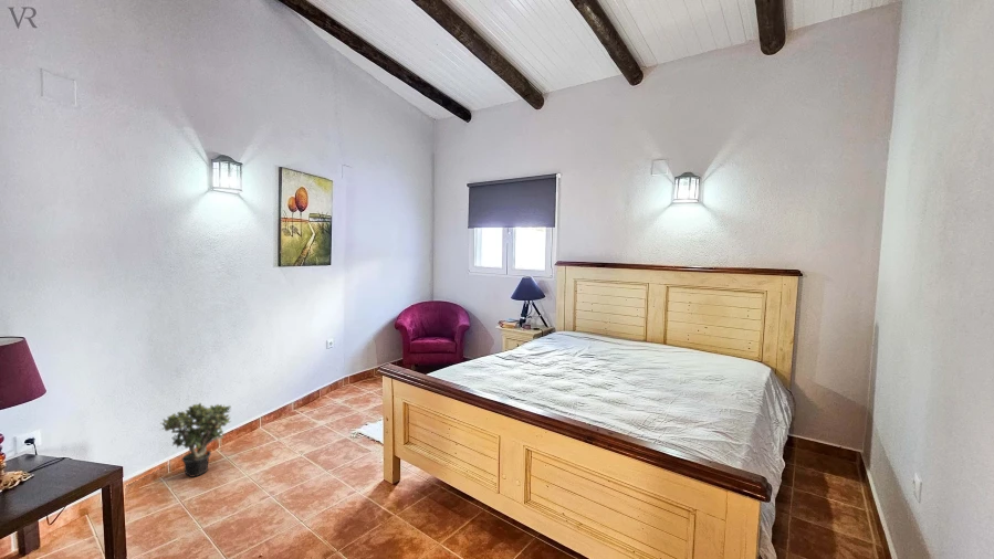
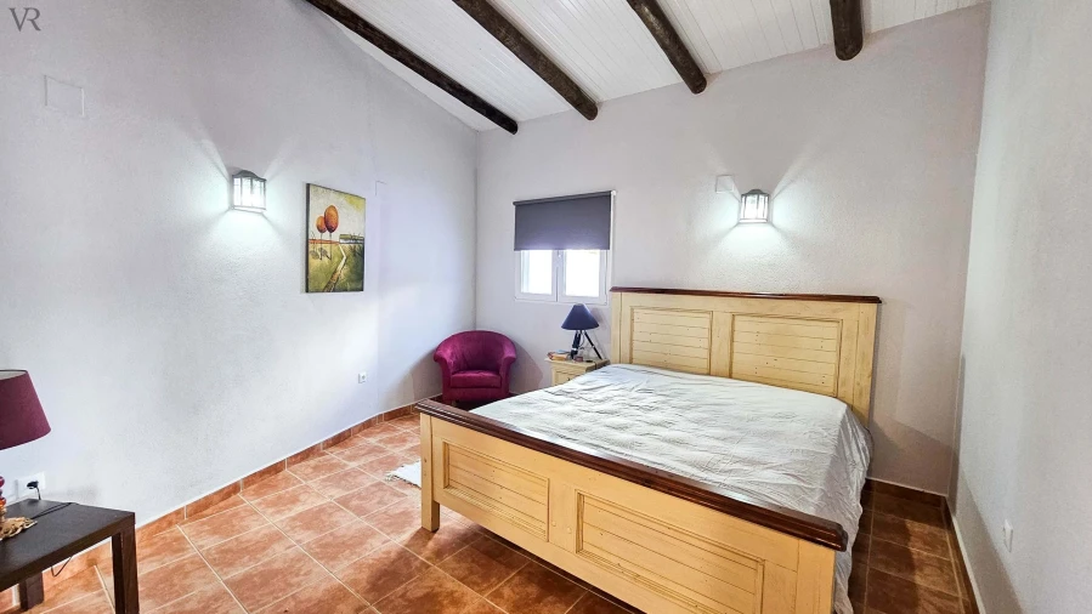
- potted plant [159,402,232,478]
